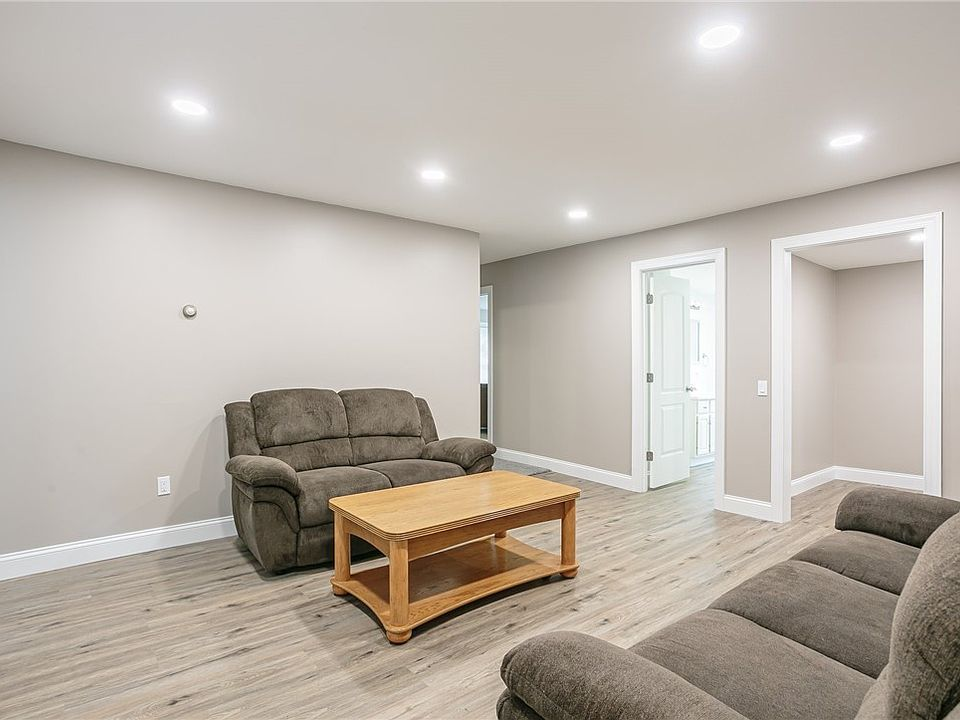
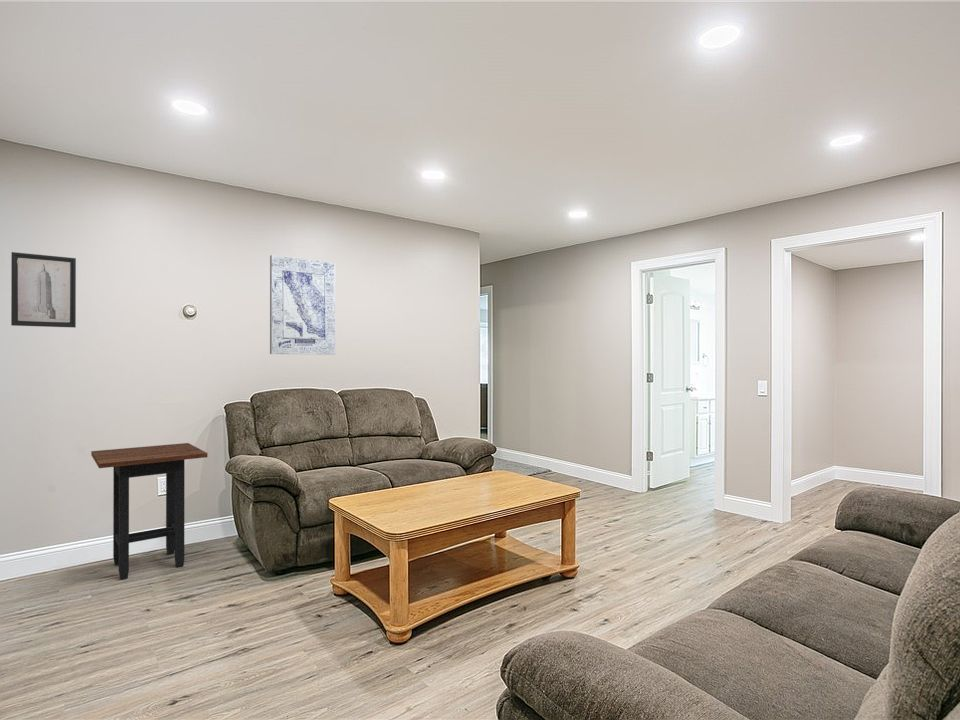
+ side table [90,442,208,580]
+ wall art [10,251,77,329]
+ wall art [269,254,336,356]
